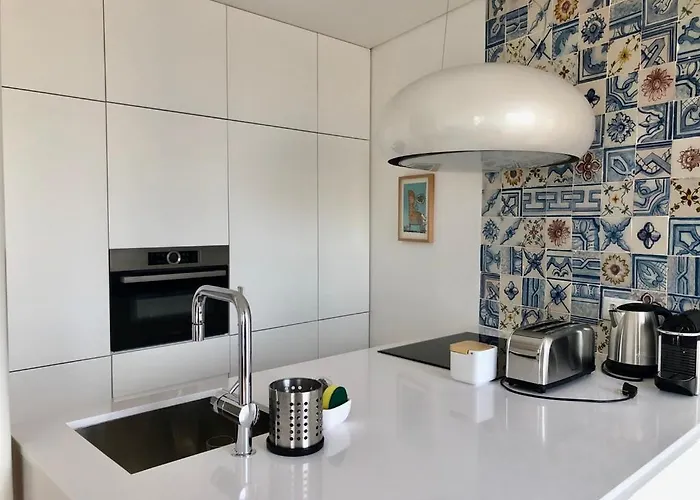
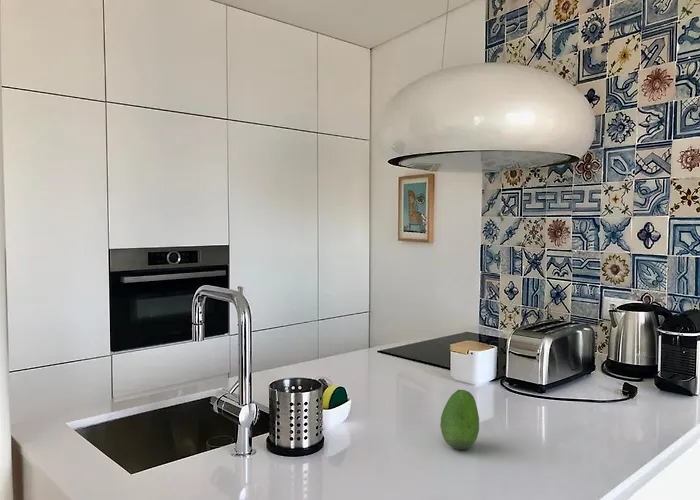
+ fruit [439,389,480,451]
